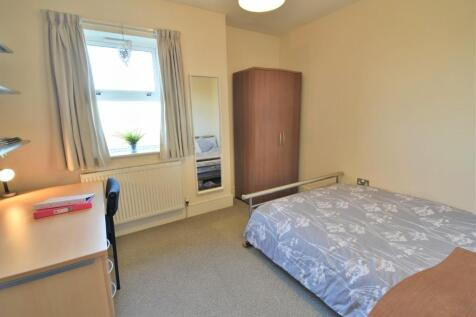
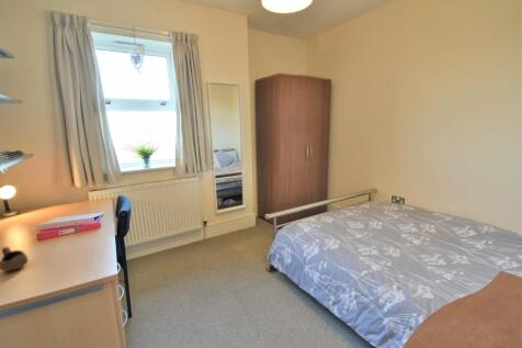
+ cup [0,246,30,272]
